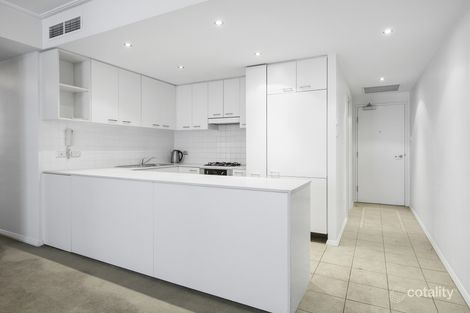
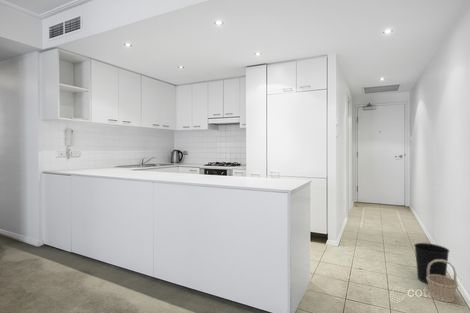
+ basket [427,260,459,303]
+ wastebasket [413,242,450,285]
